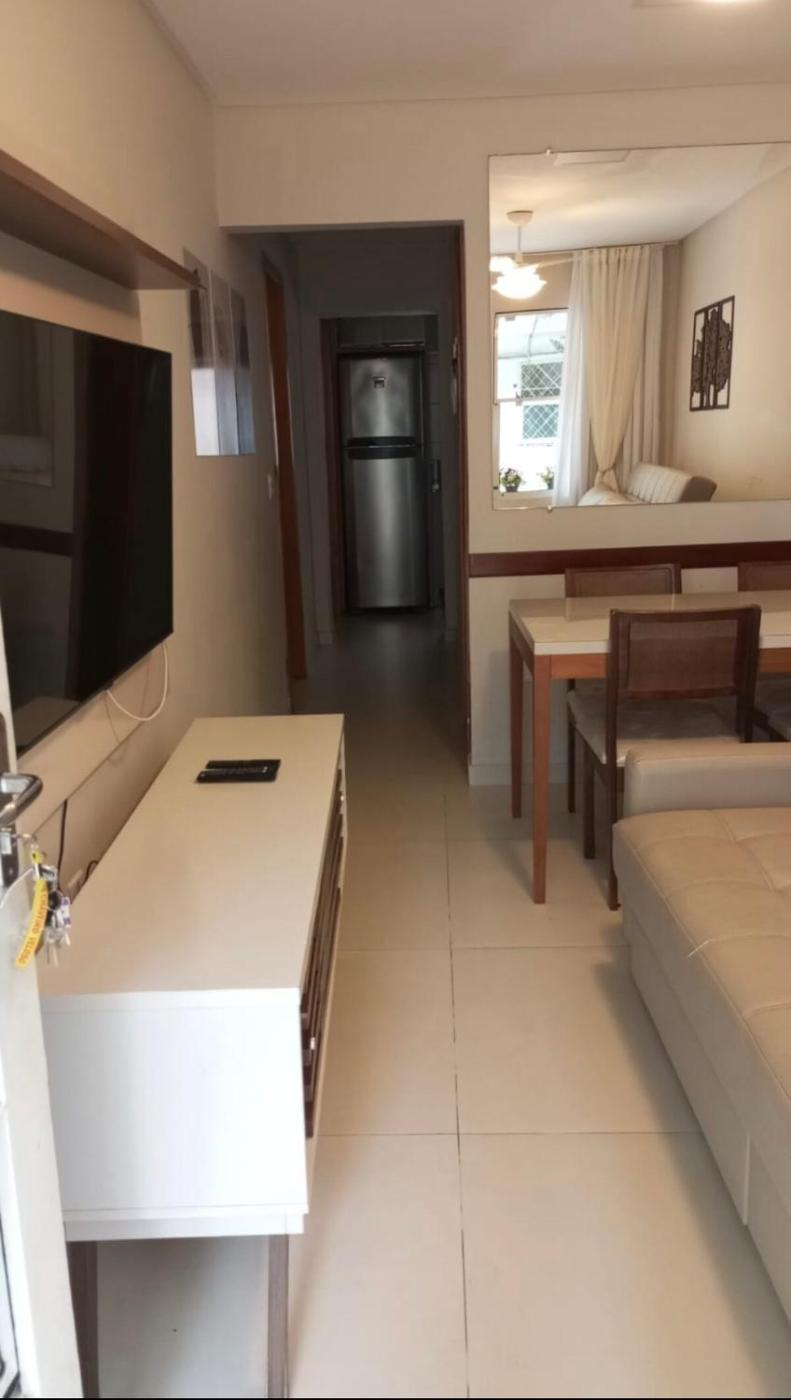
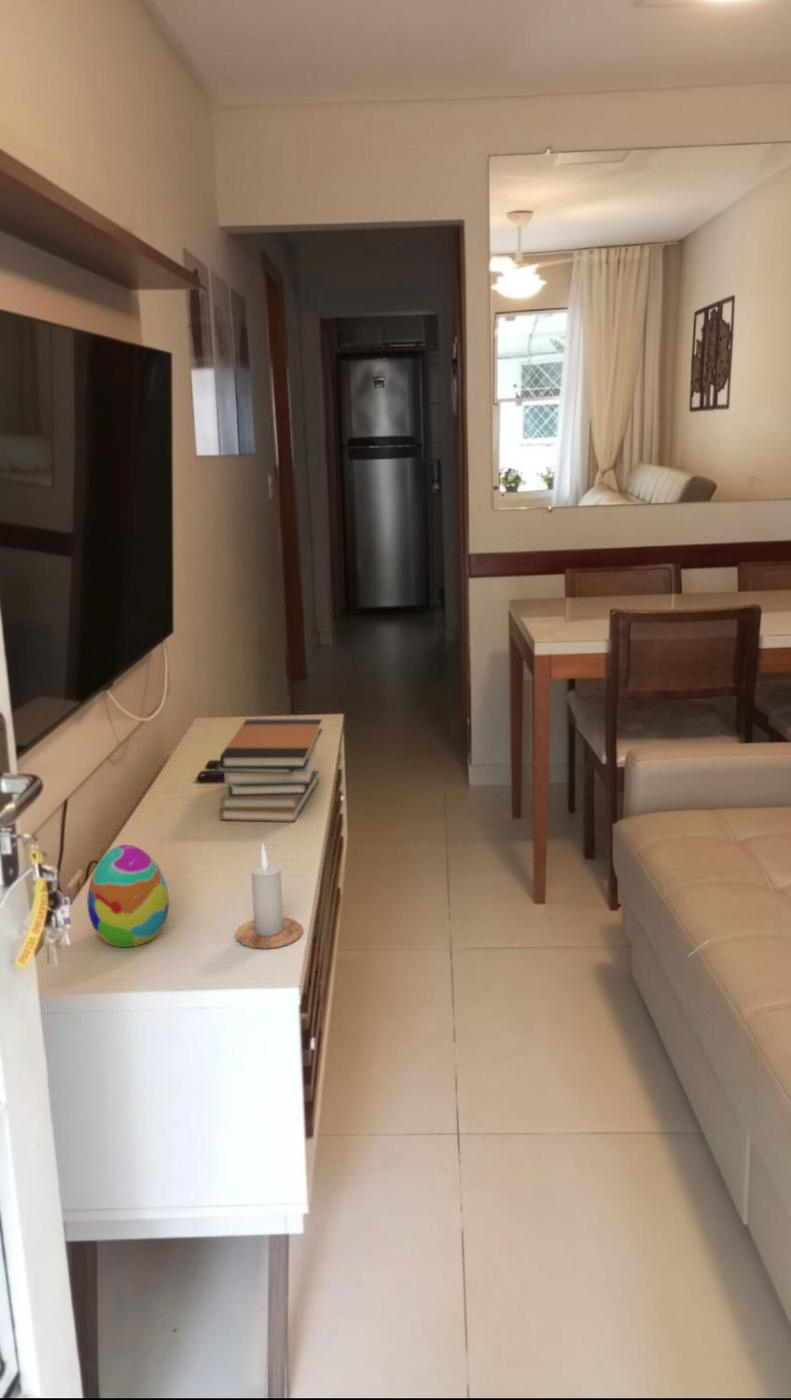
+ decorative egg [86,844,170,948]
+ candle [235,843,304,950]
+ book stack [214,718,323,823]
